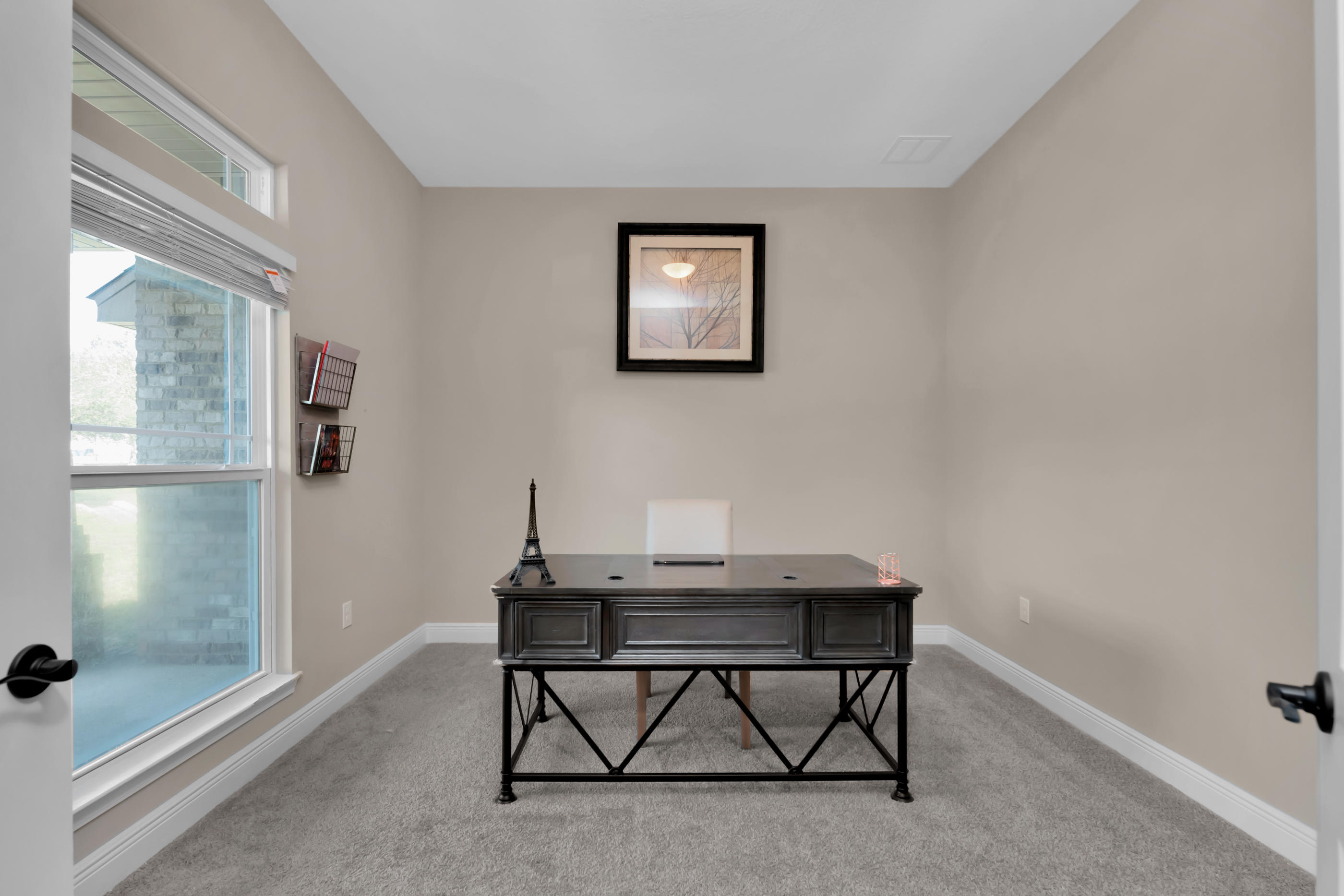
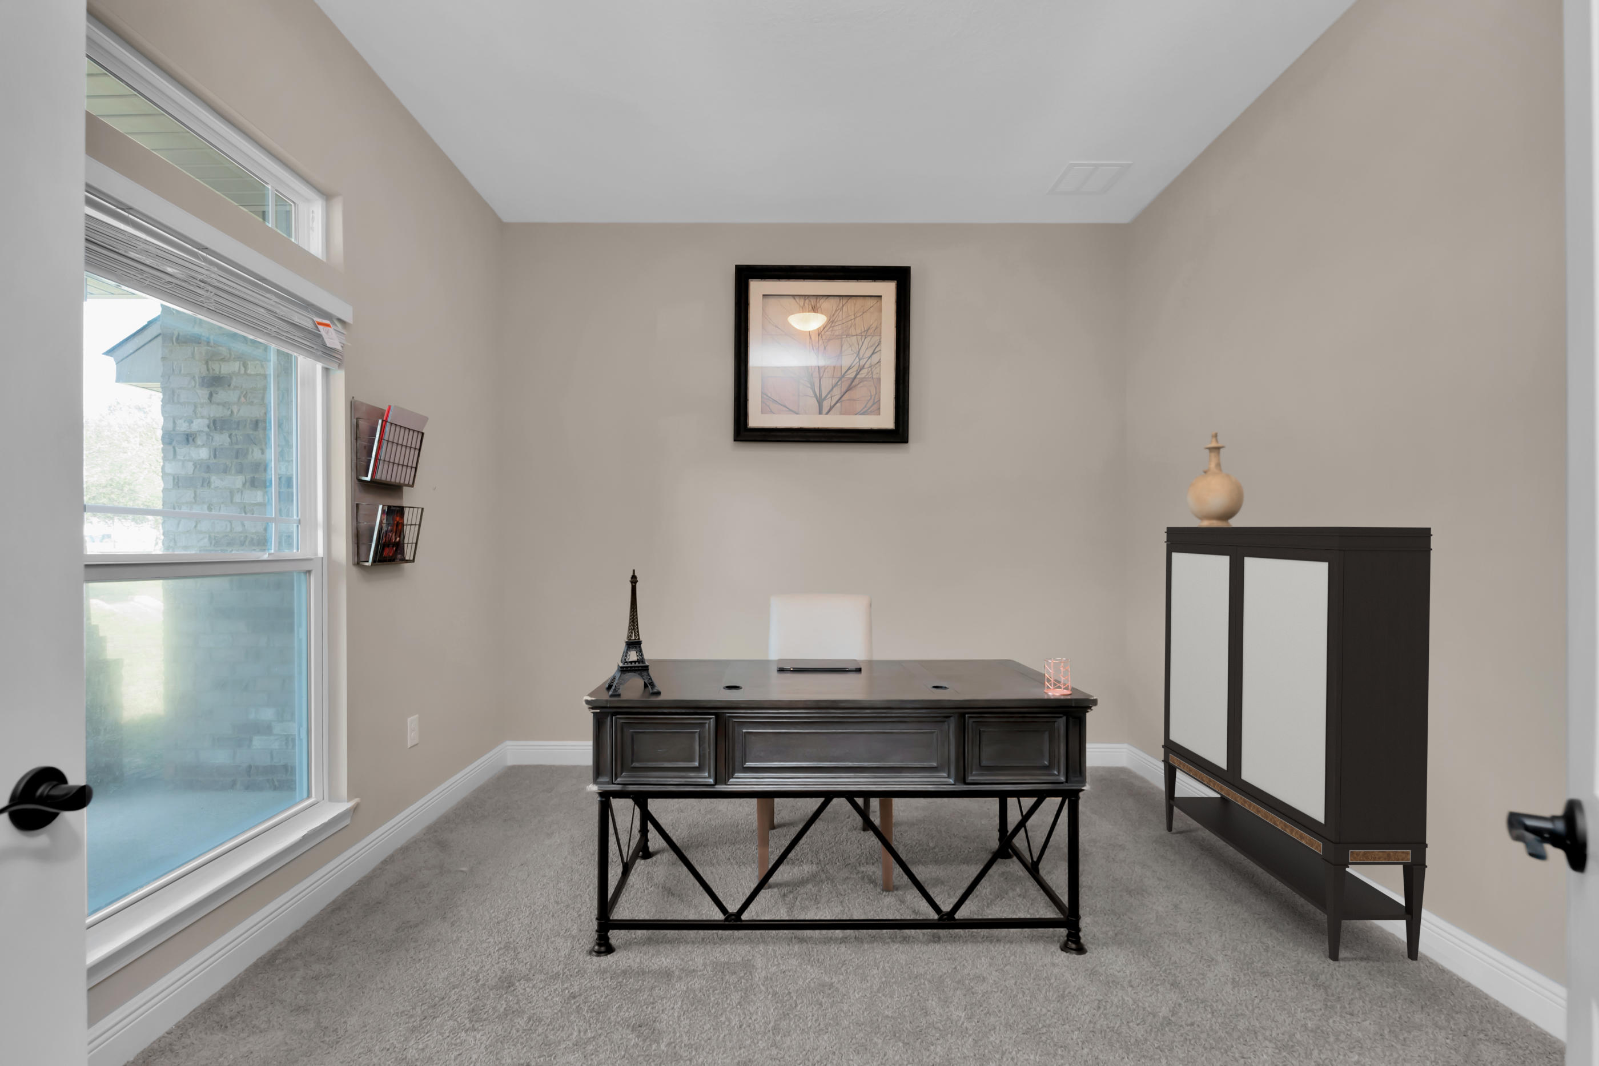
+ vase [1186,431,1244,527]
+ storage cabinet [1161,526,1432,962]
